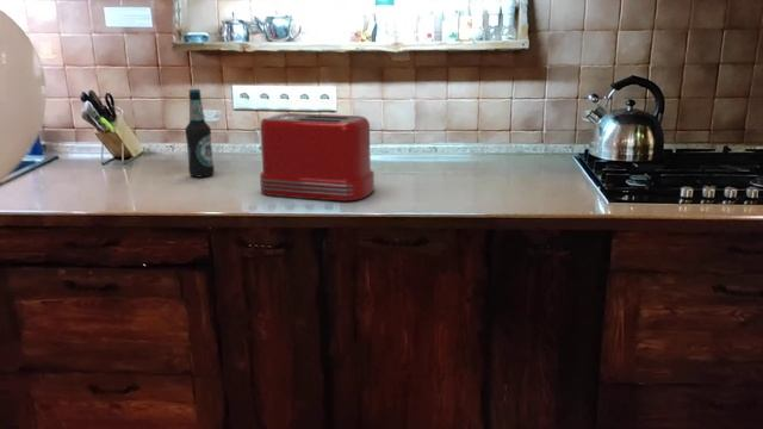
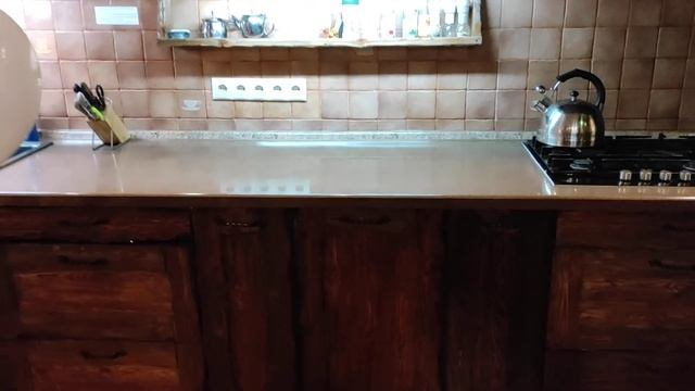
- bottle [184,88,216,178]
- toaster [259,112,376,203]
